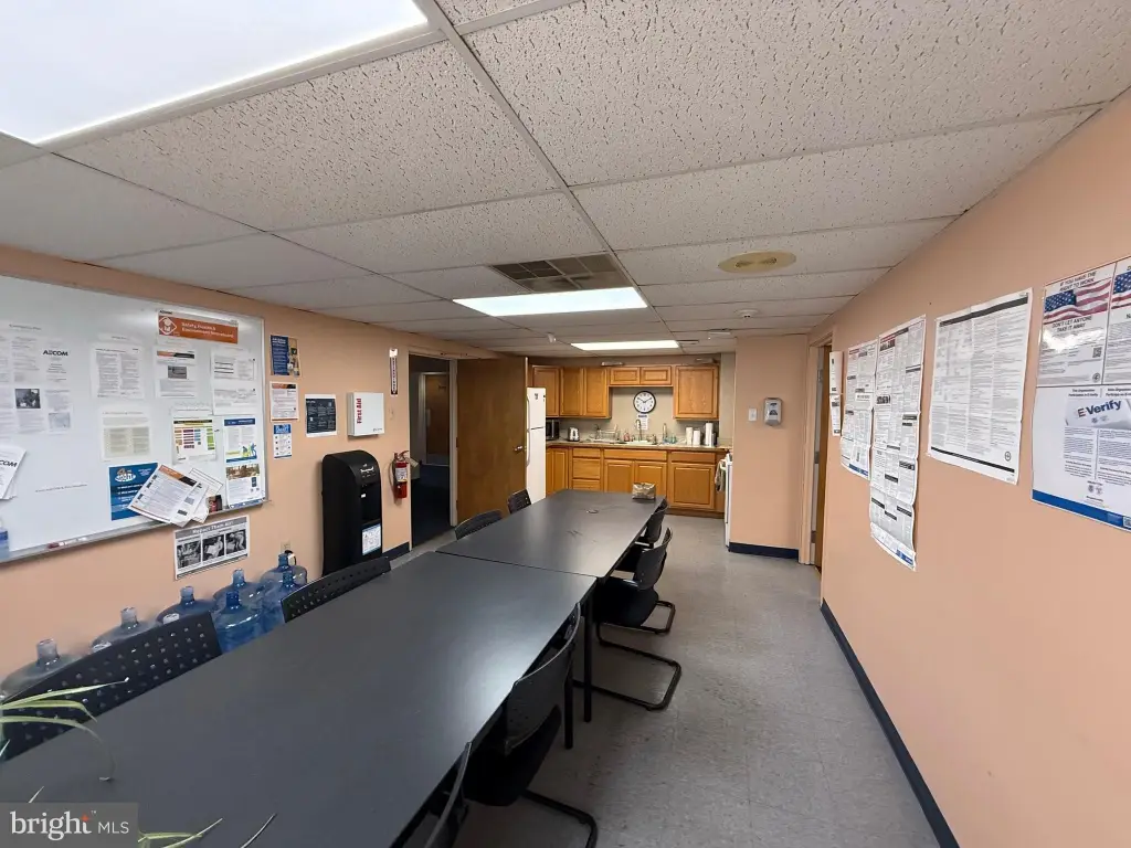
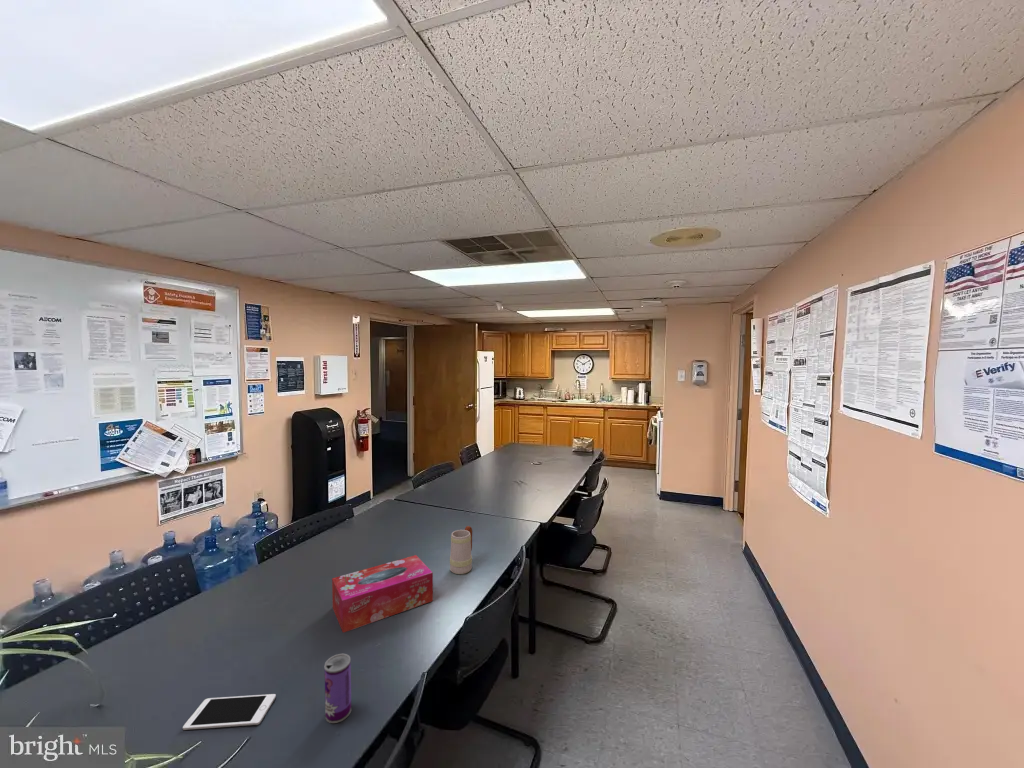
+ cell phone [182,693,277,731]
+ tissue box [331,554,434,633]
+ mug [449,525,473,575]
+ beverage can [324,653,352,724]
